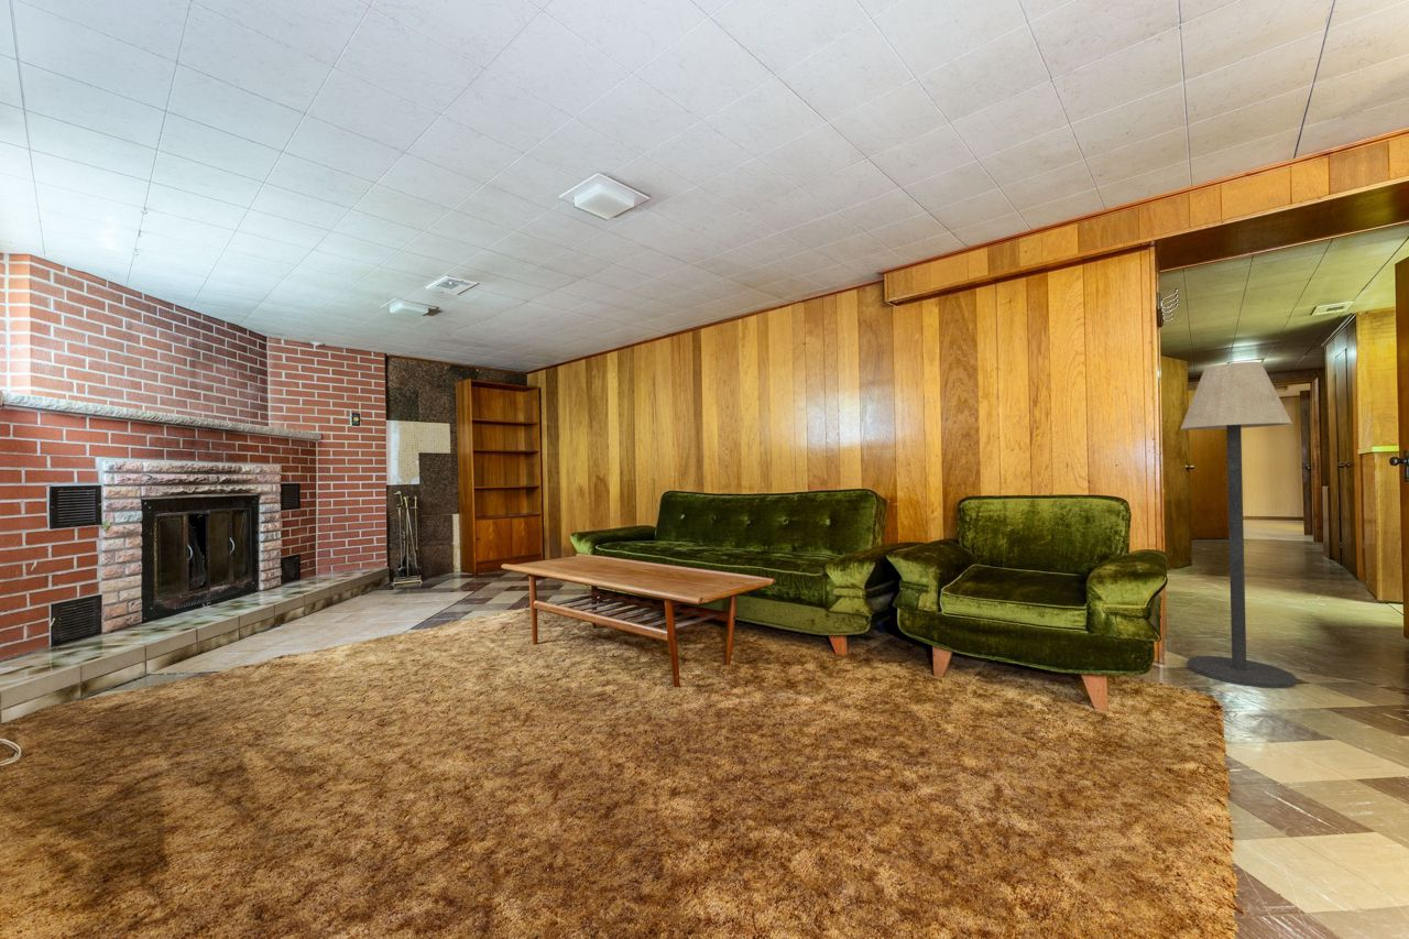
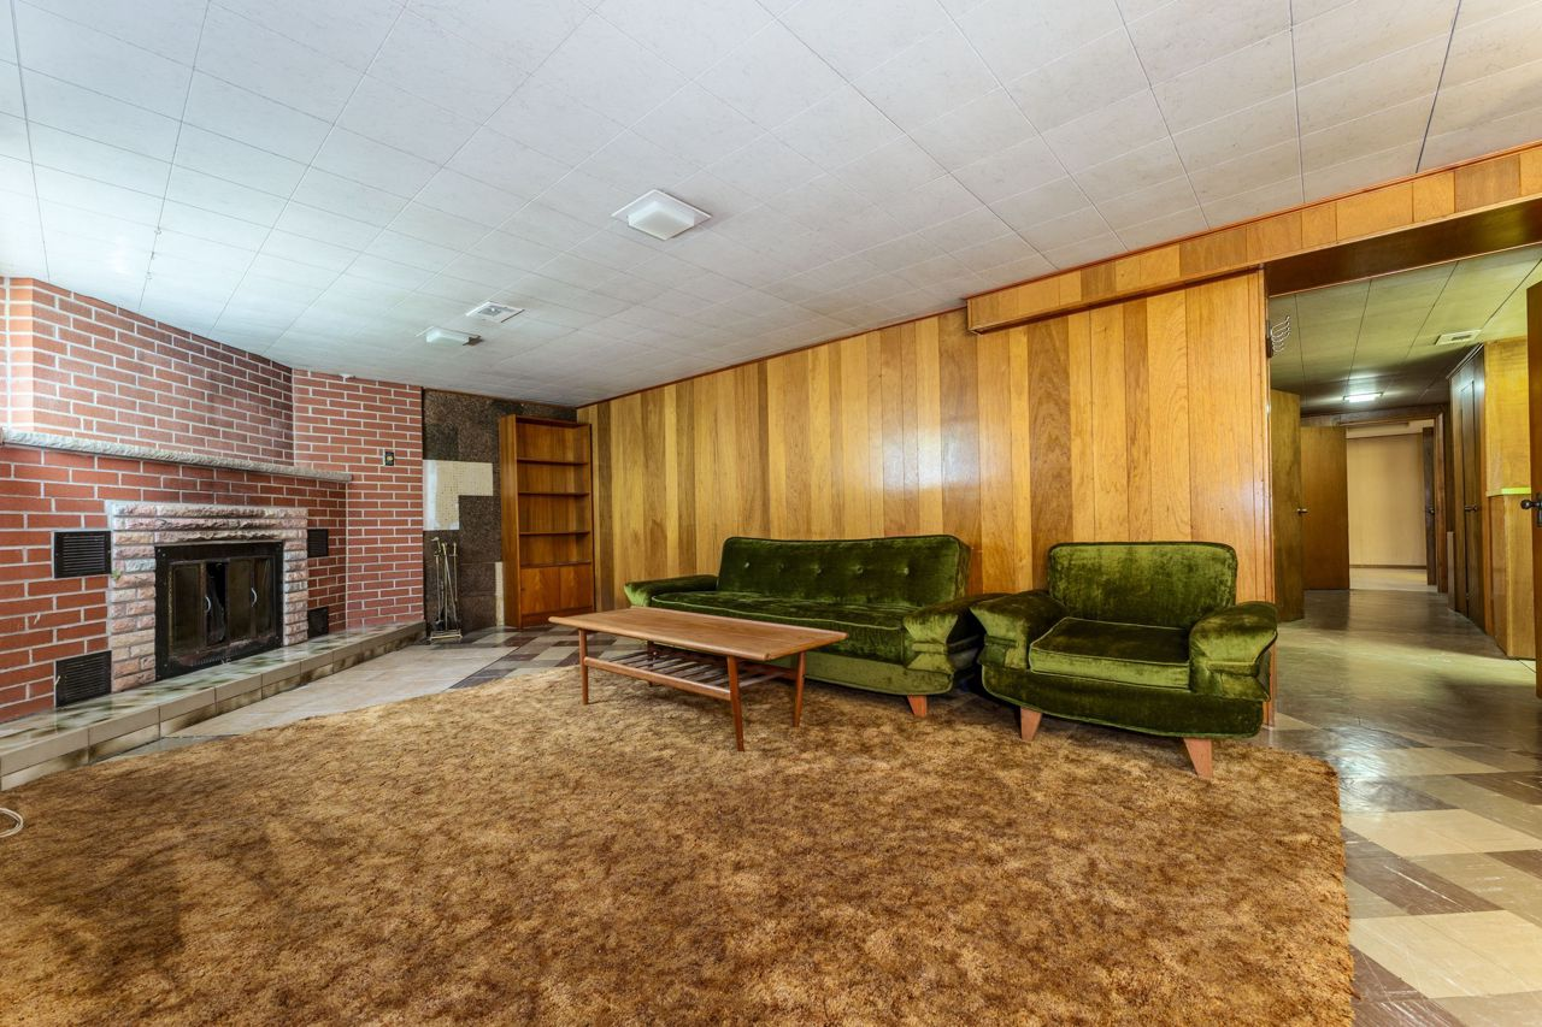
- floor lamp [1180,361,1297,689]
